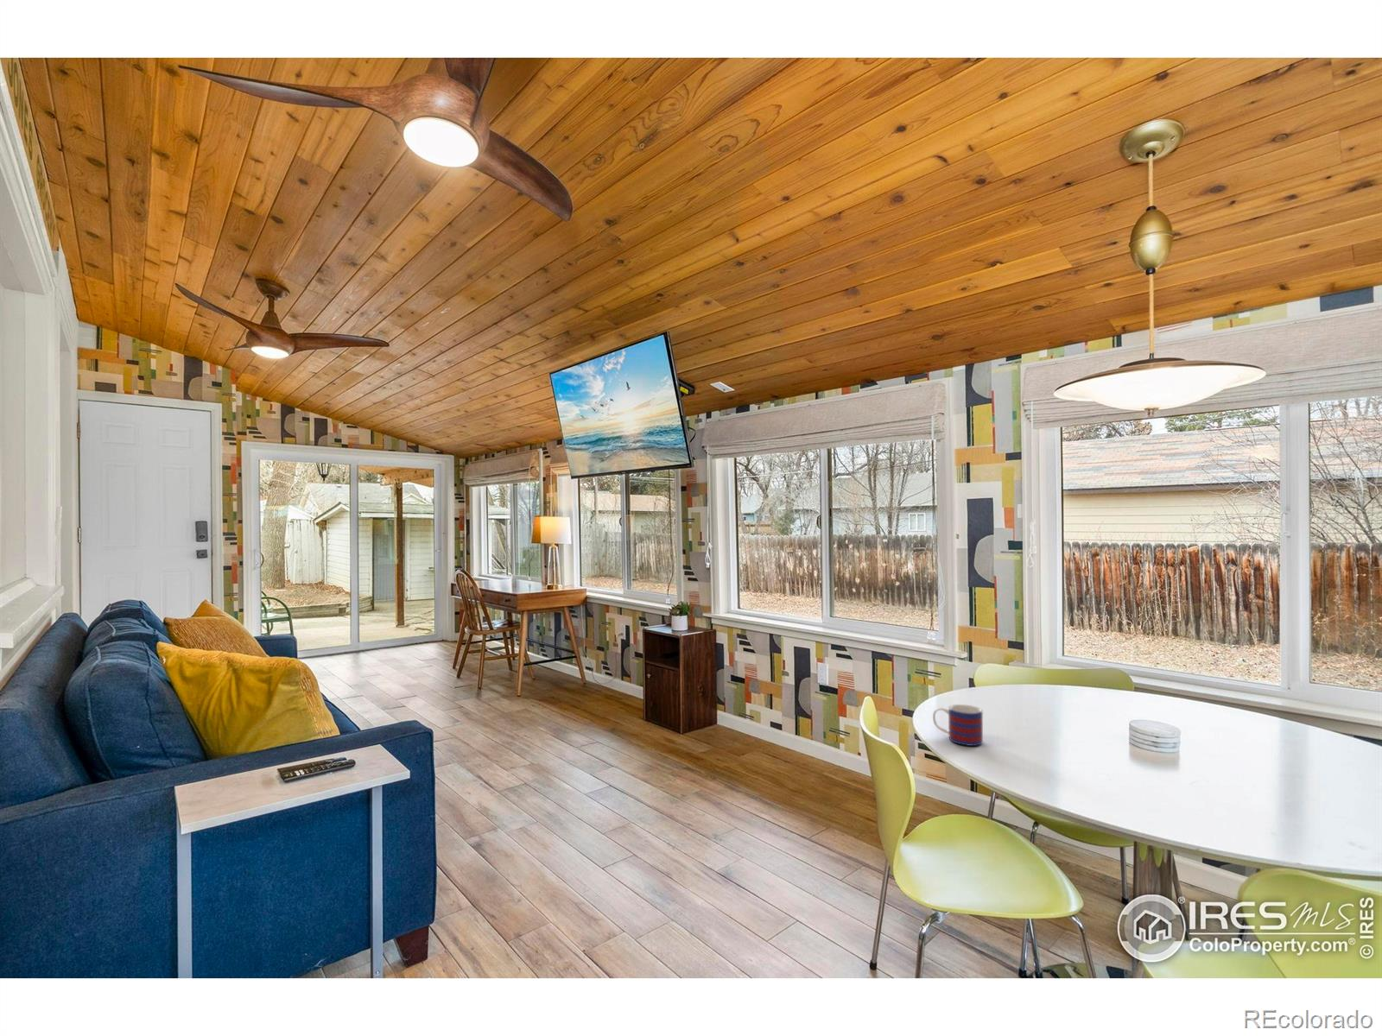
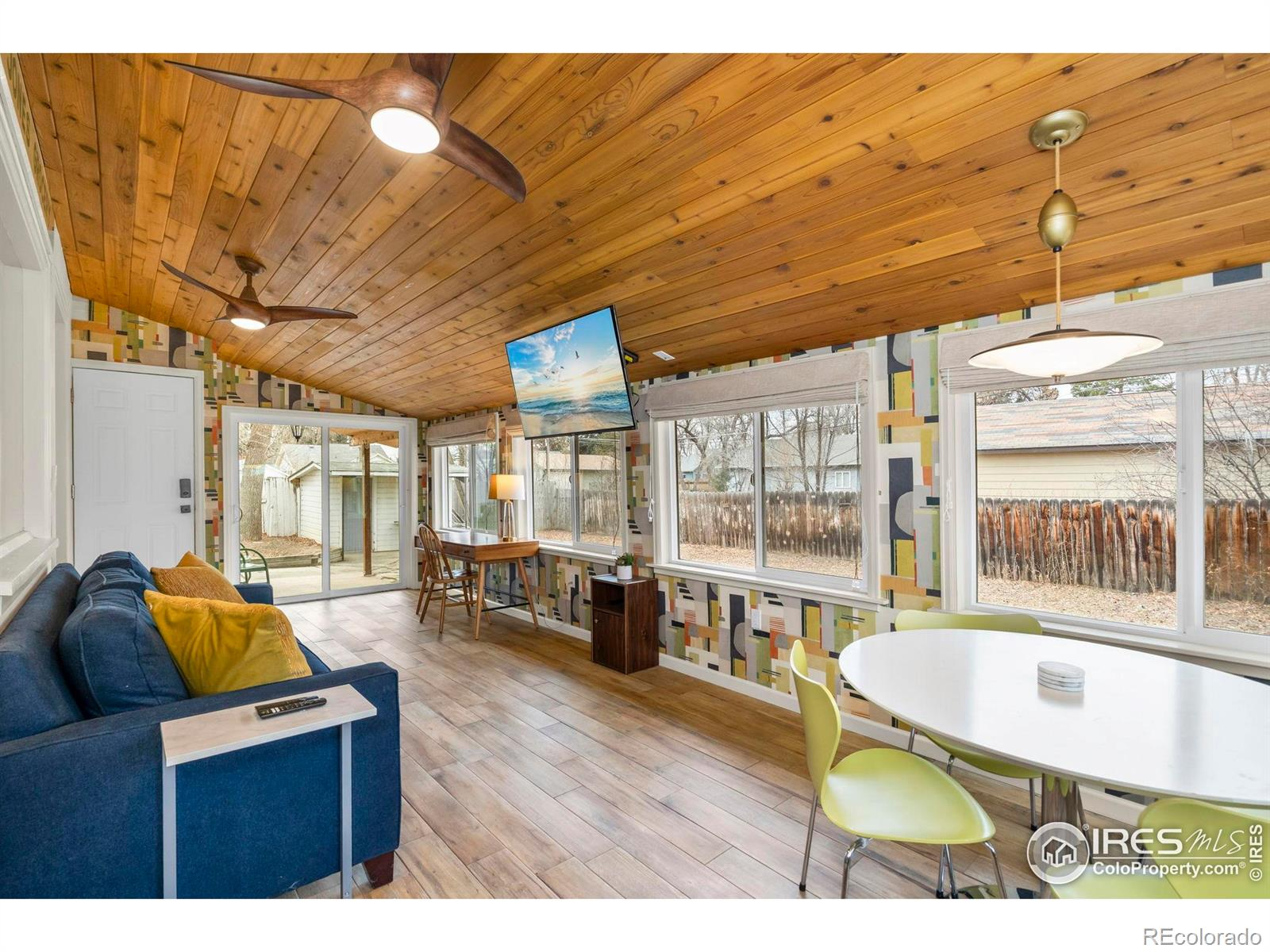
- mug [931,704,984,747]
